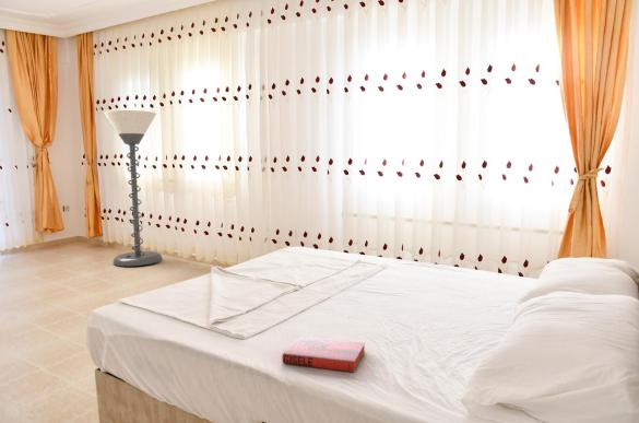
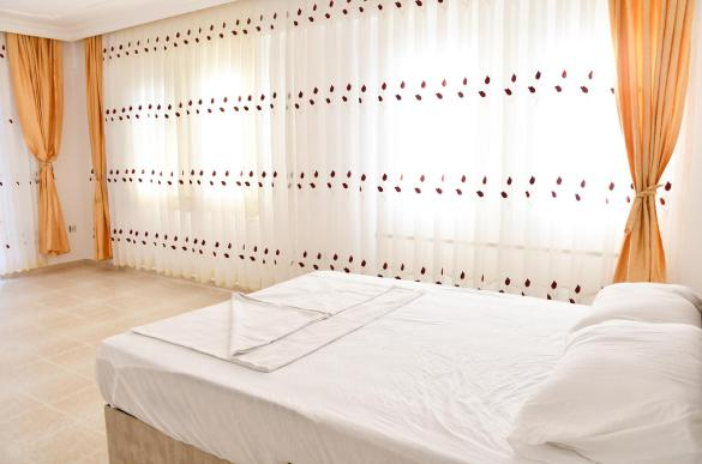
- floor lamp [103,109,164,267]
- hardback book [281,336,366,373]
